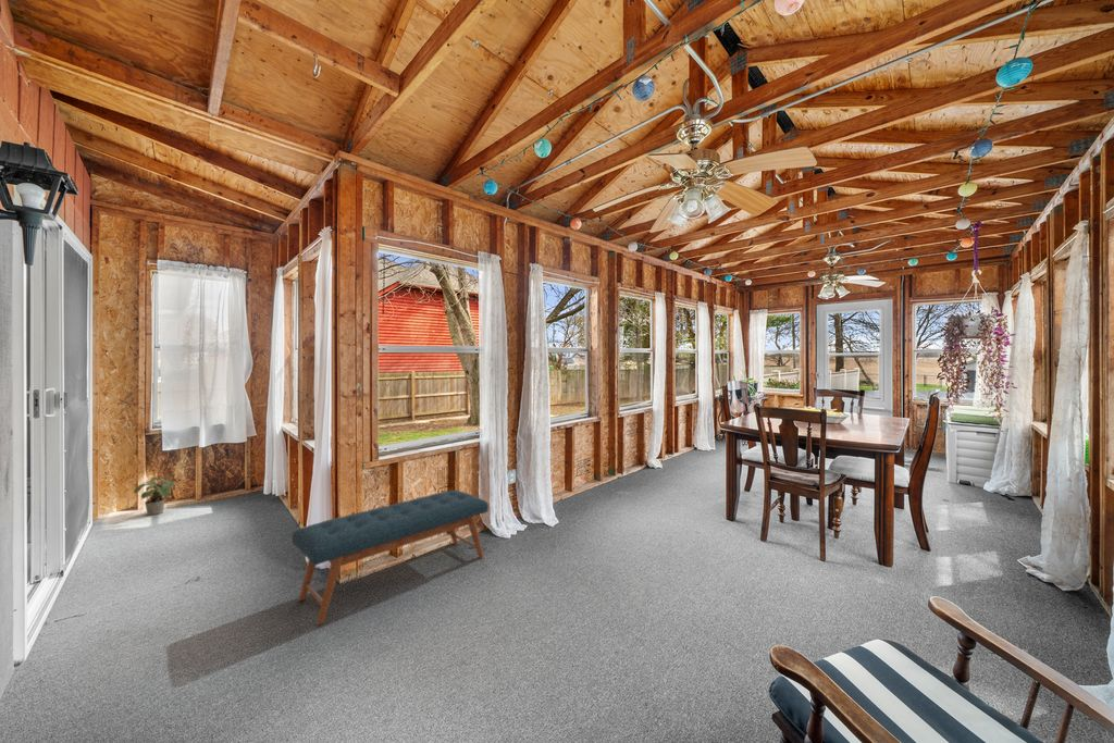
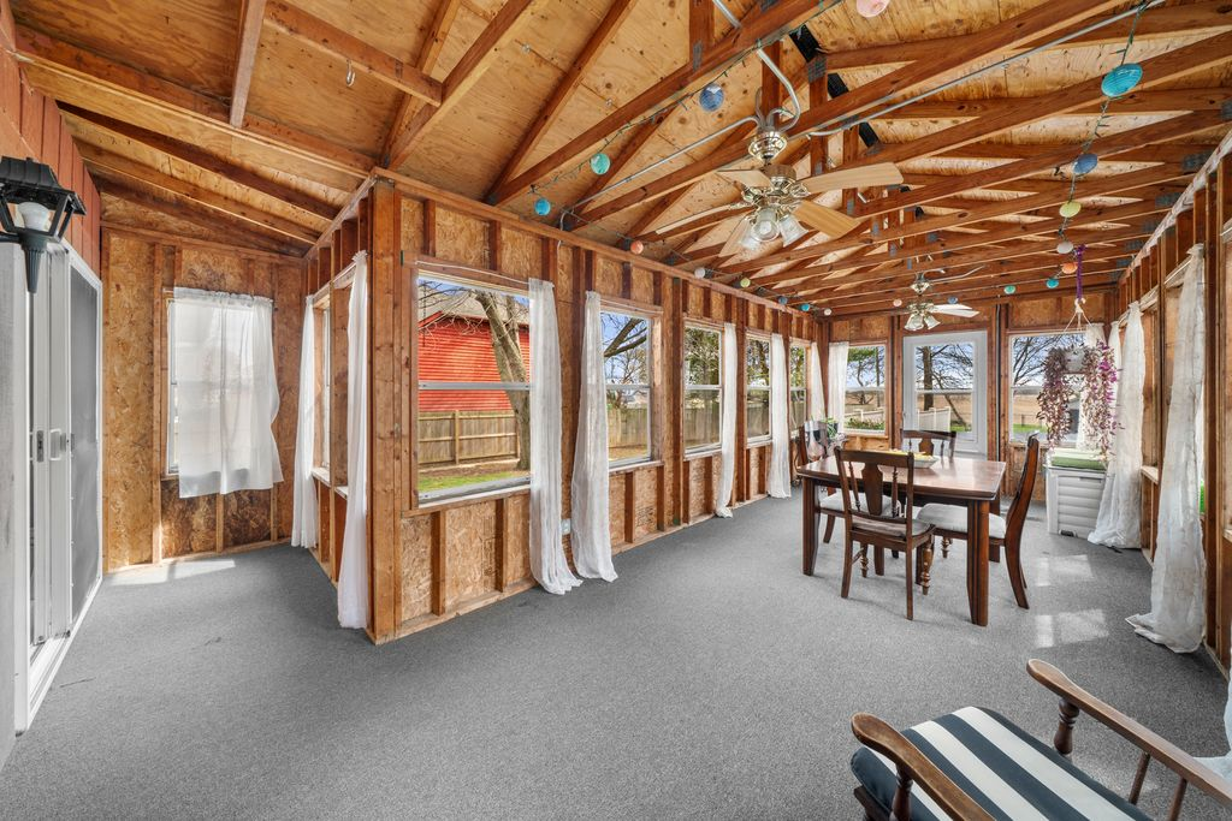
- potted plant [133,475,176,517]
- bench [290,490,490,626]
